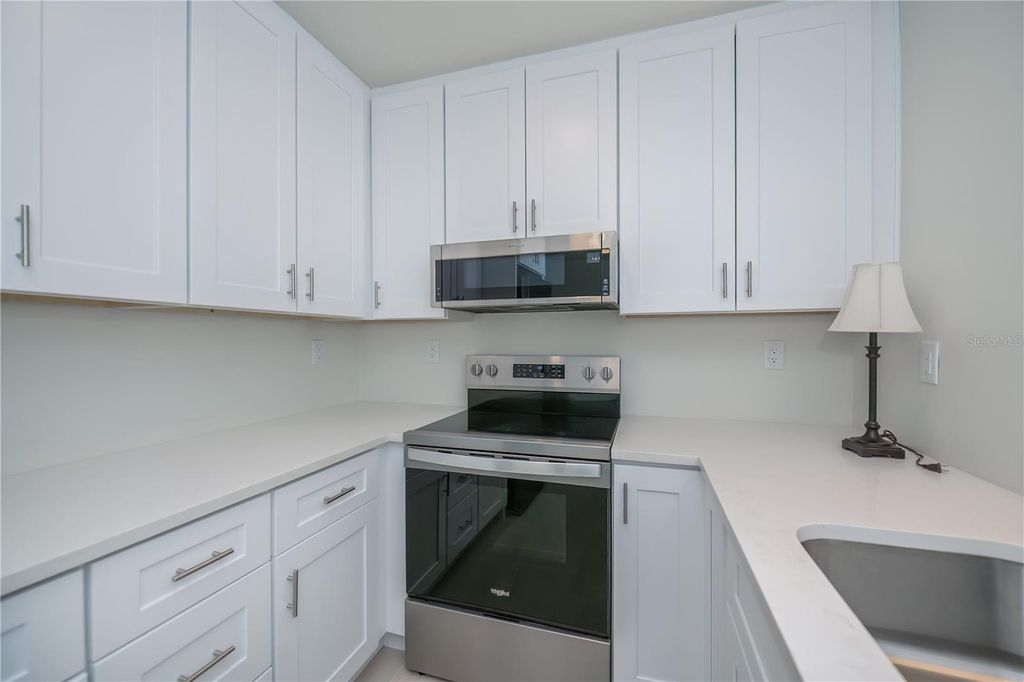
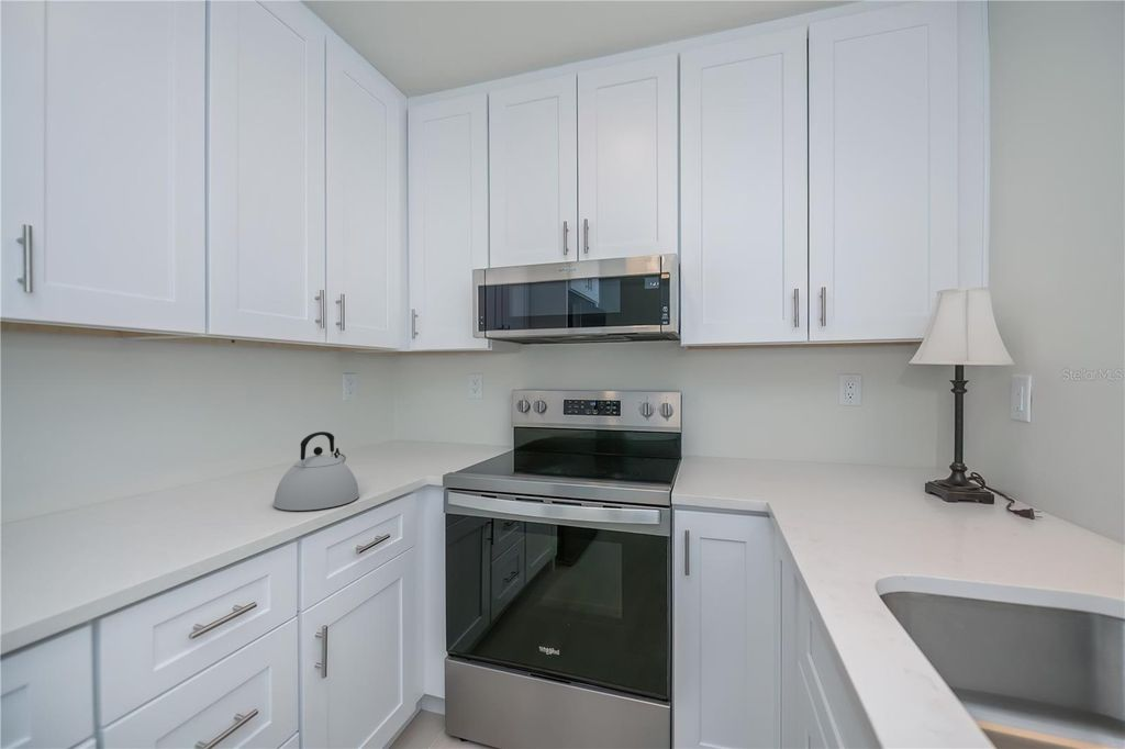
+ kettle [272,431,360,512]
